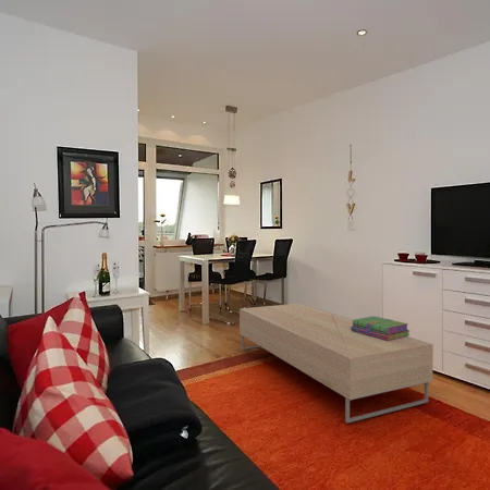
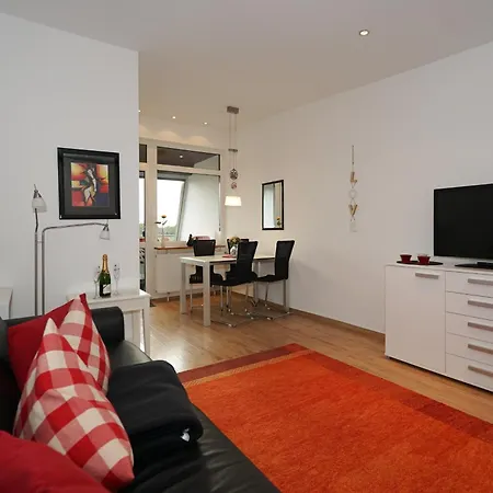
- stack of books [351,315,412,341]
- coffee table [238,303,434,424]
